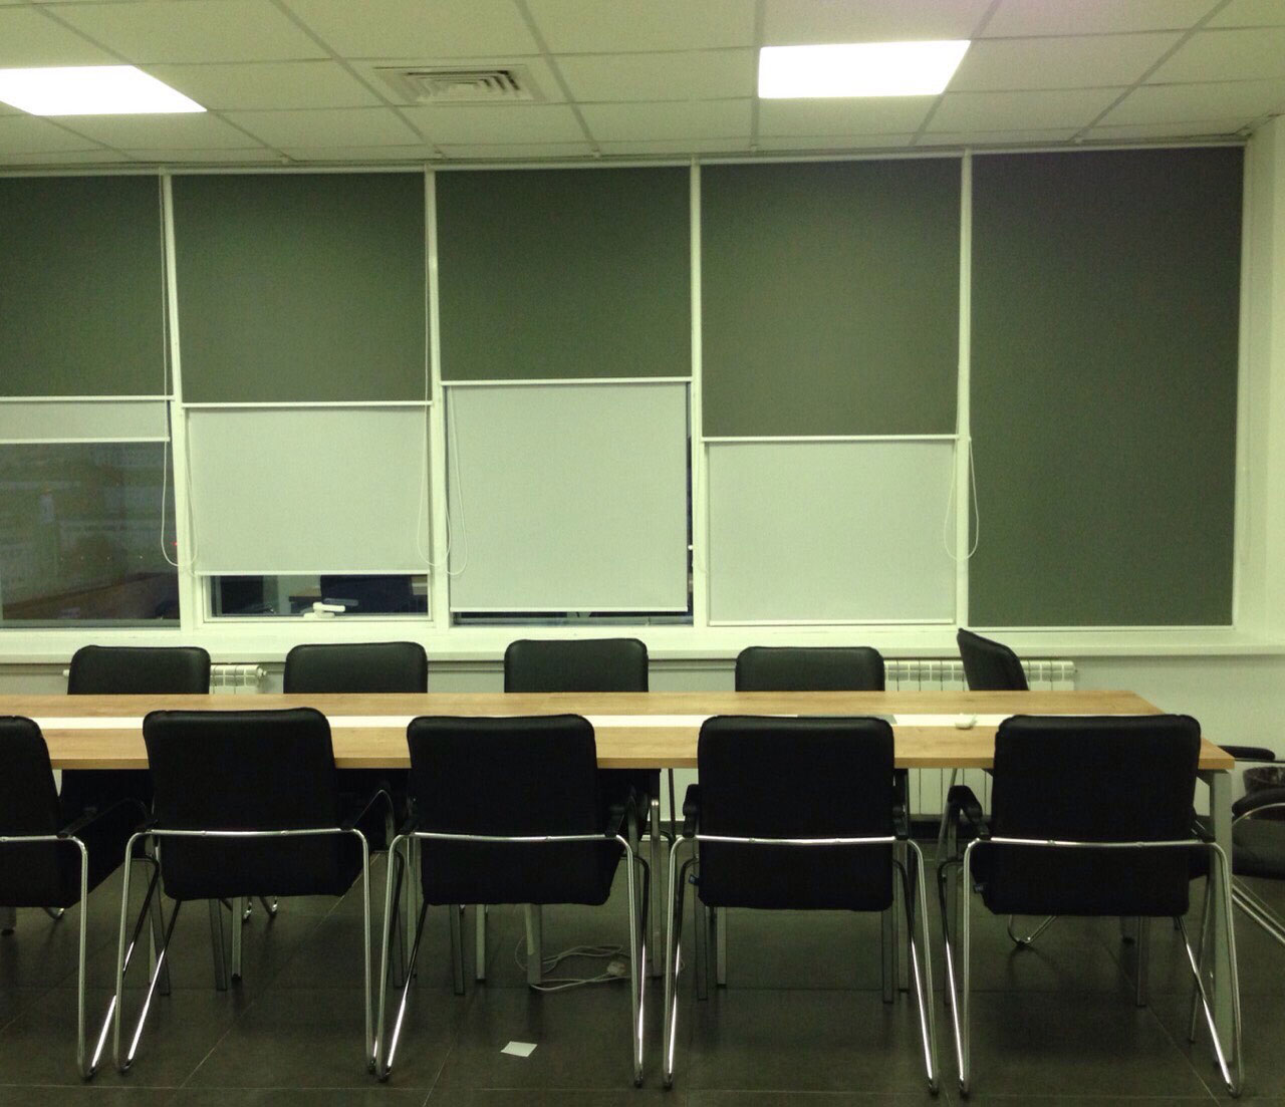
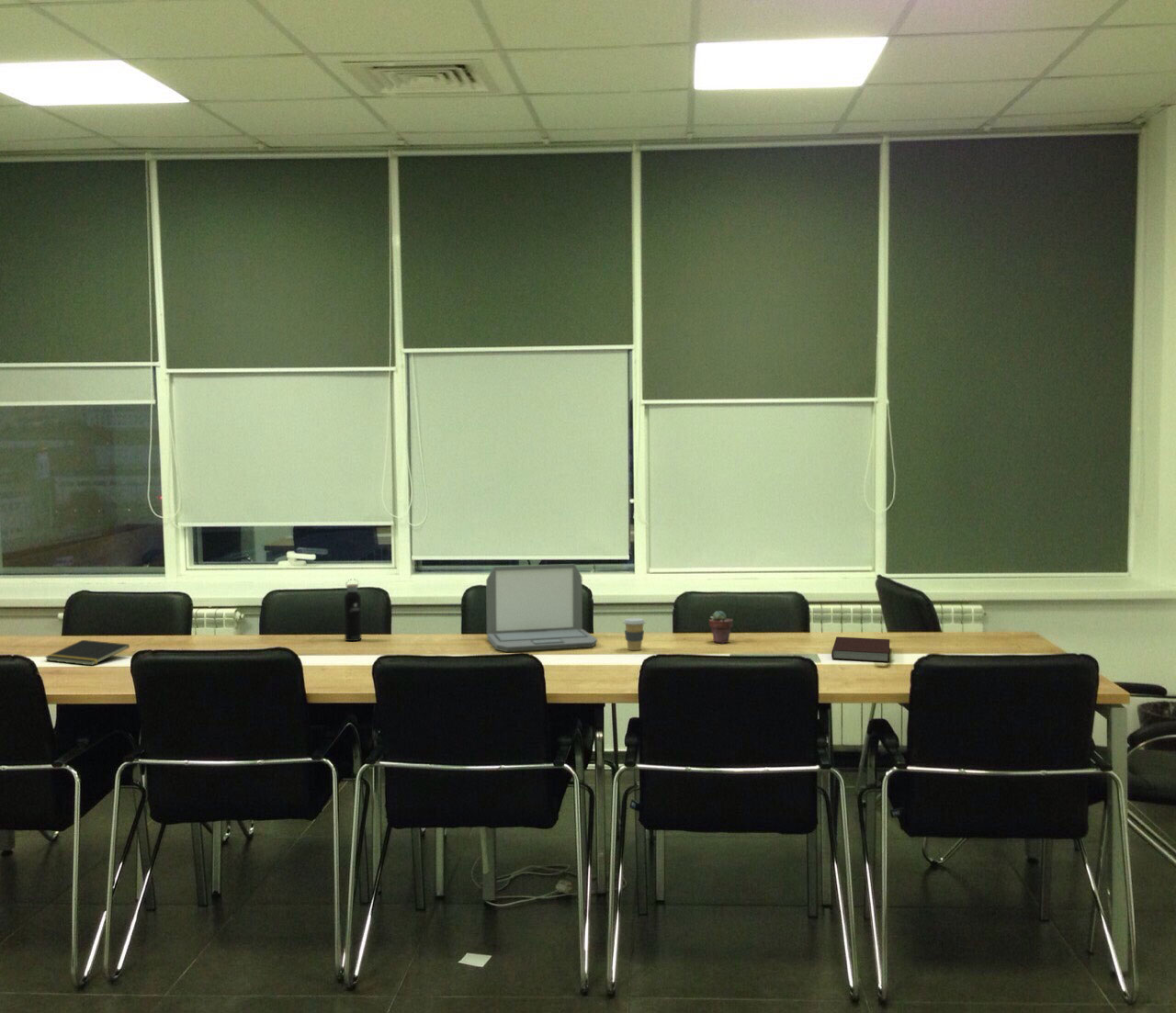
+ notebook [831,636,890,663]
+ water bottle [344,579,362,642]
+ laptop [485,563,598,653]
+ coffee cup [622,617,647,651]
+ potted succulent [708,610,734,645]
+ notepad [44,639,130,667]
